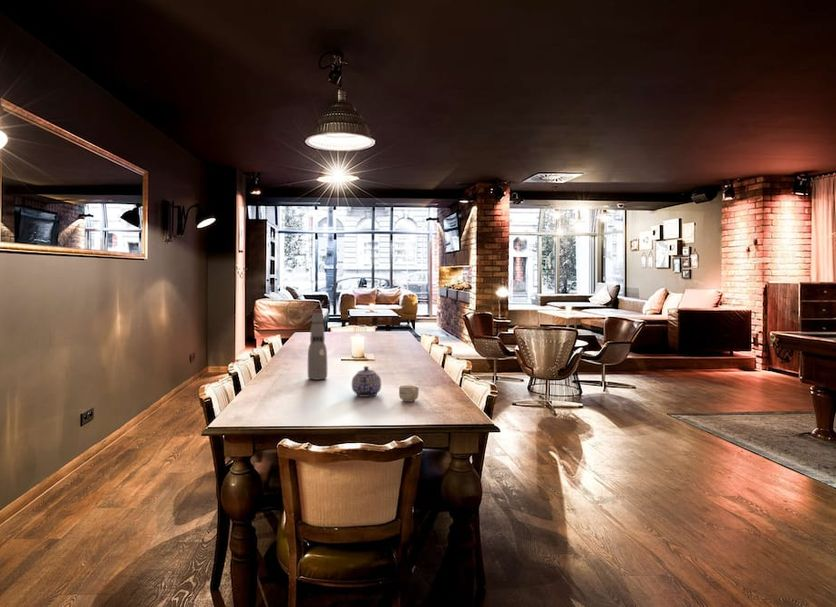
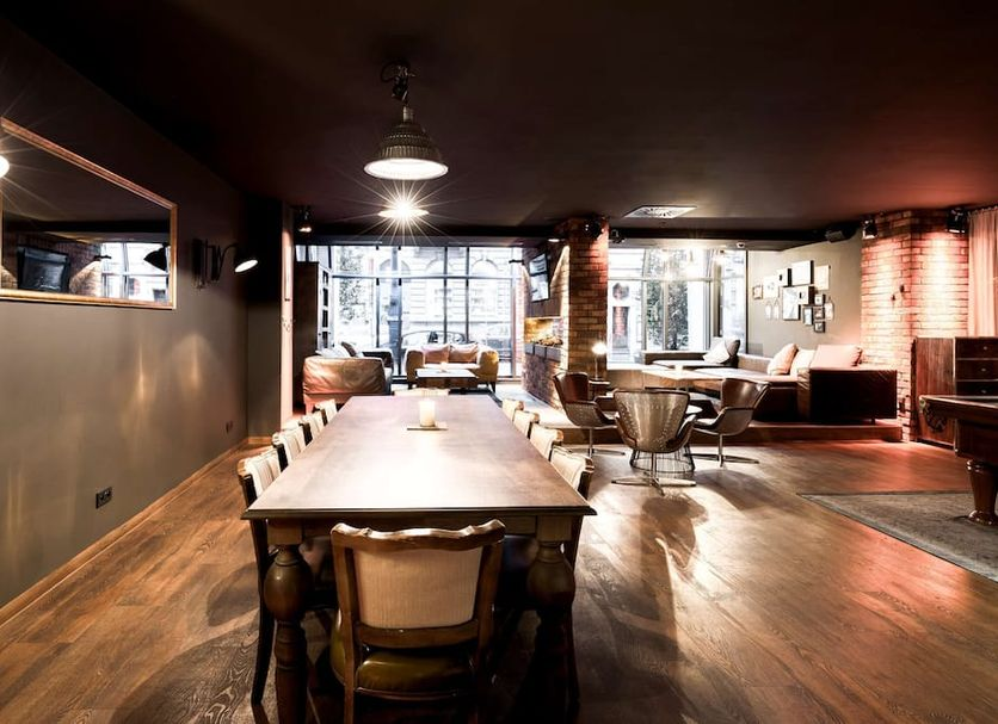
- cup [398,385,420,403]
- teapot [351,365,382,398]
- bottle [307,309,328,381]
